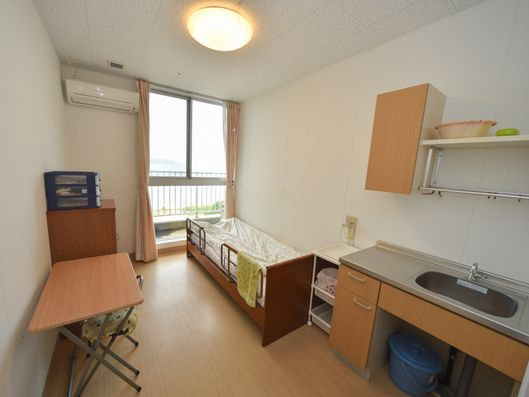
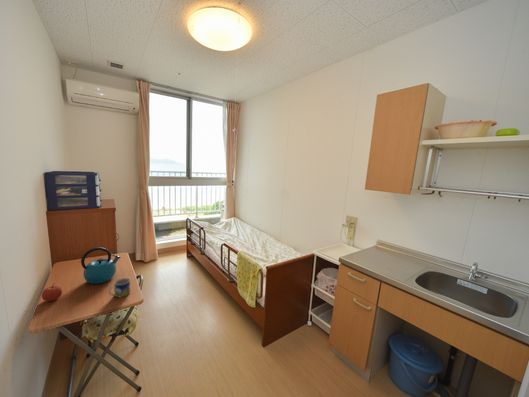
+ mug [107,277,131,299]
+ apple [41,282,63,302]
+ kettle [80,246,122,285]
